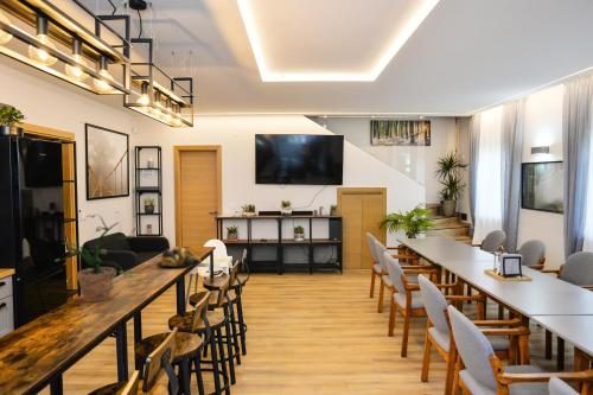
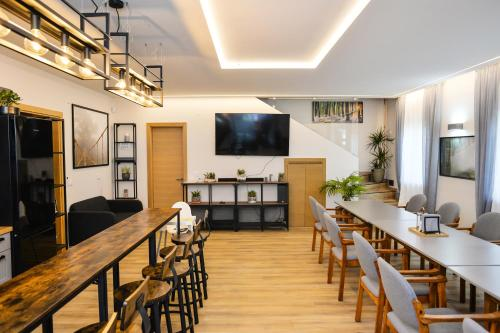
- fruit bowl [157,247,203,269]
- potted plant [53,214,142,304]
